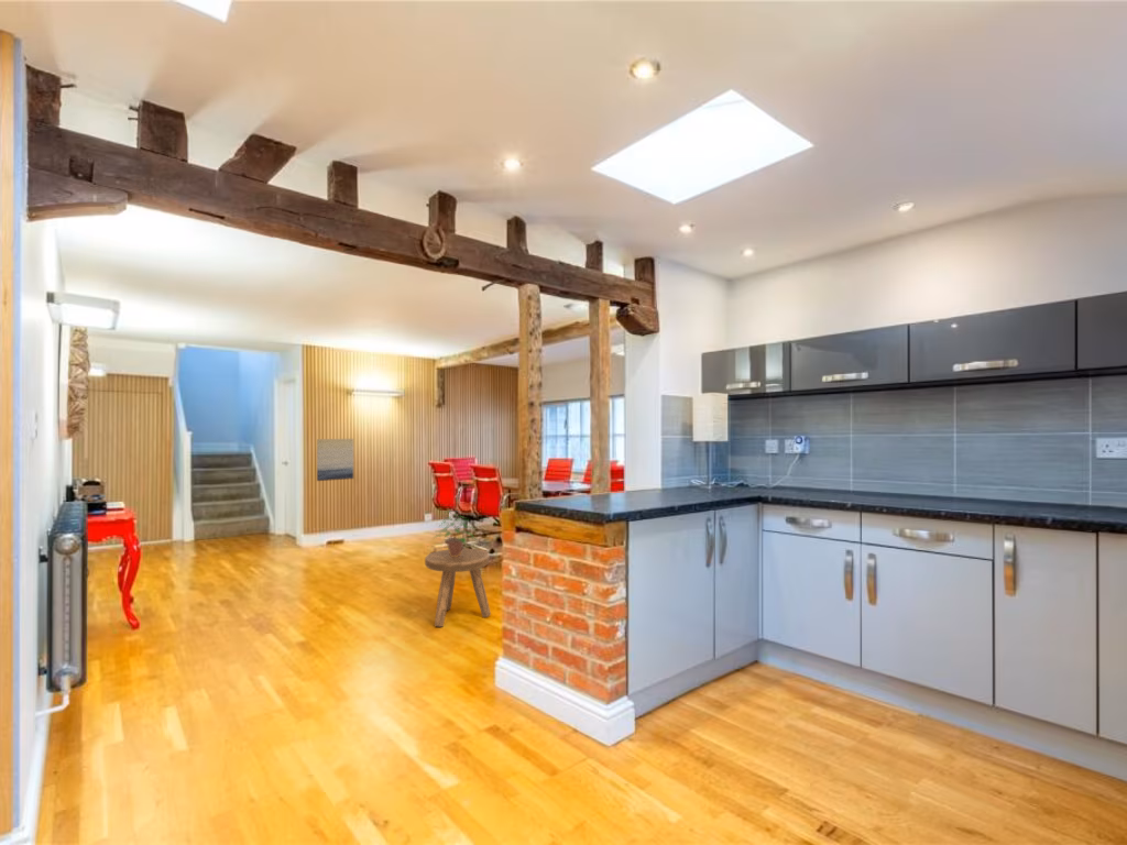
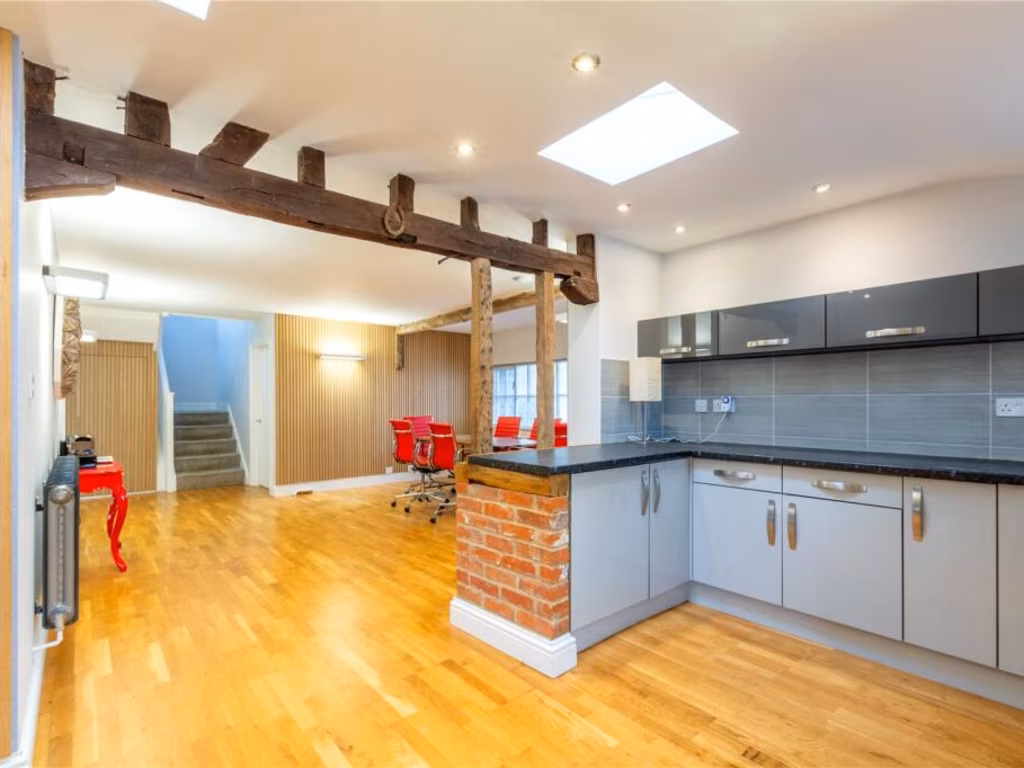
- potted plant [431,508,479,557]
- stool [424,548,492,628]
- wall art [316,438,354,482]
